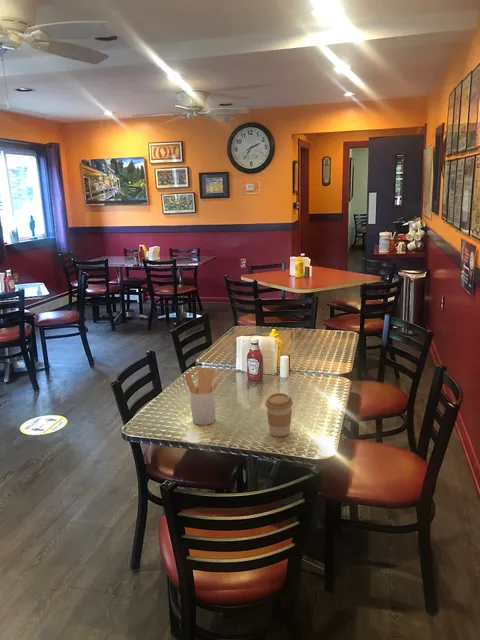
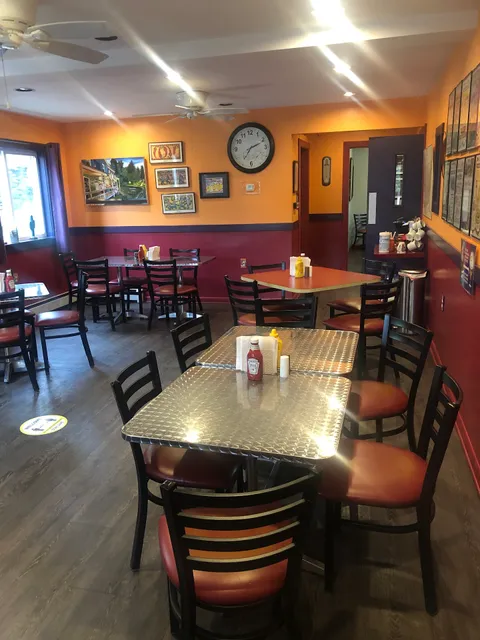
- coffee cup [264,392,294,437]
- utensil holder [184,367,222,426]
